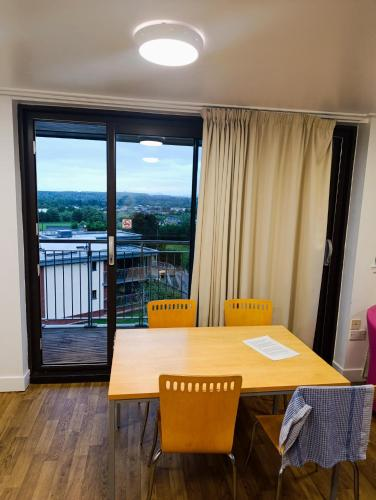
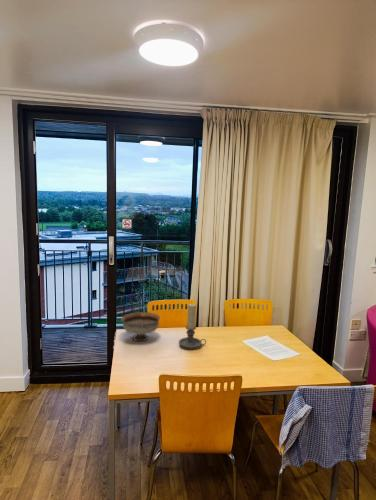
+ candle holder [178,303,207,349]
+ bowl [120,311,161,342]
